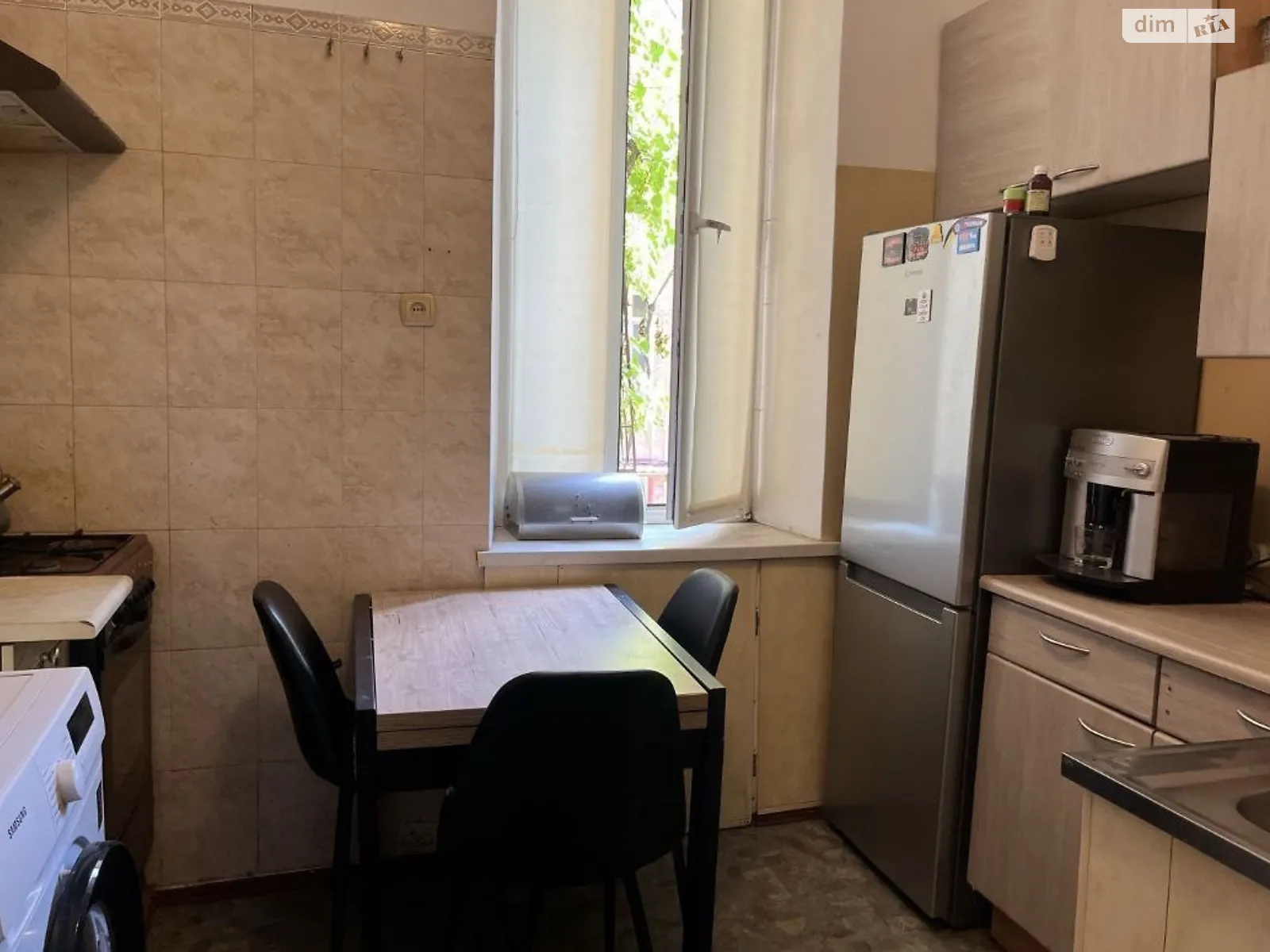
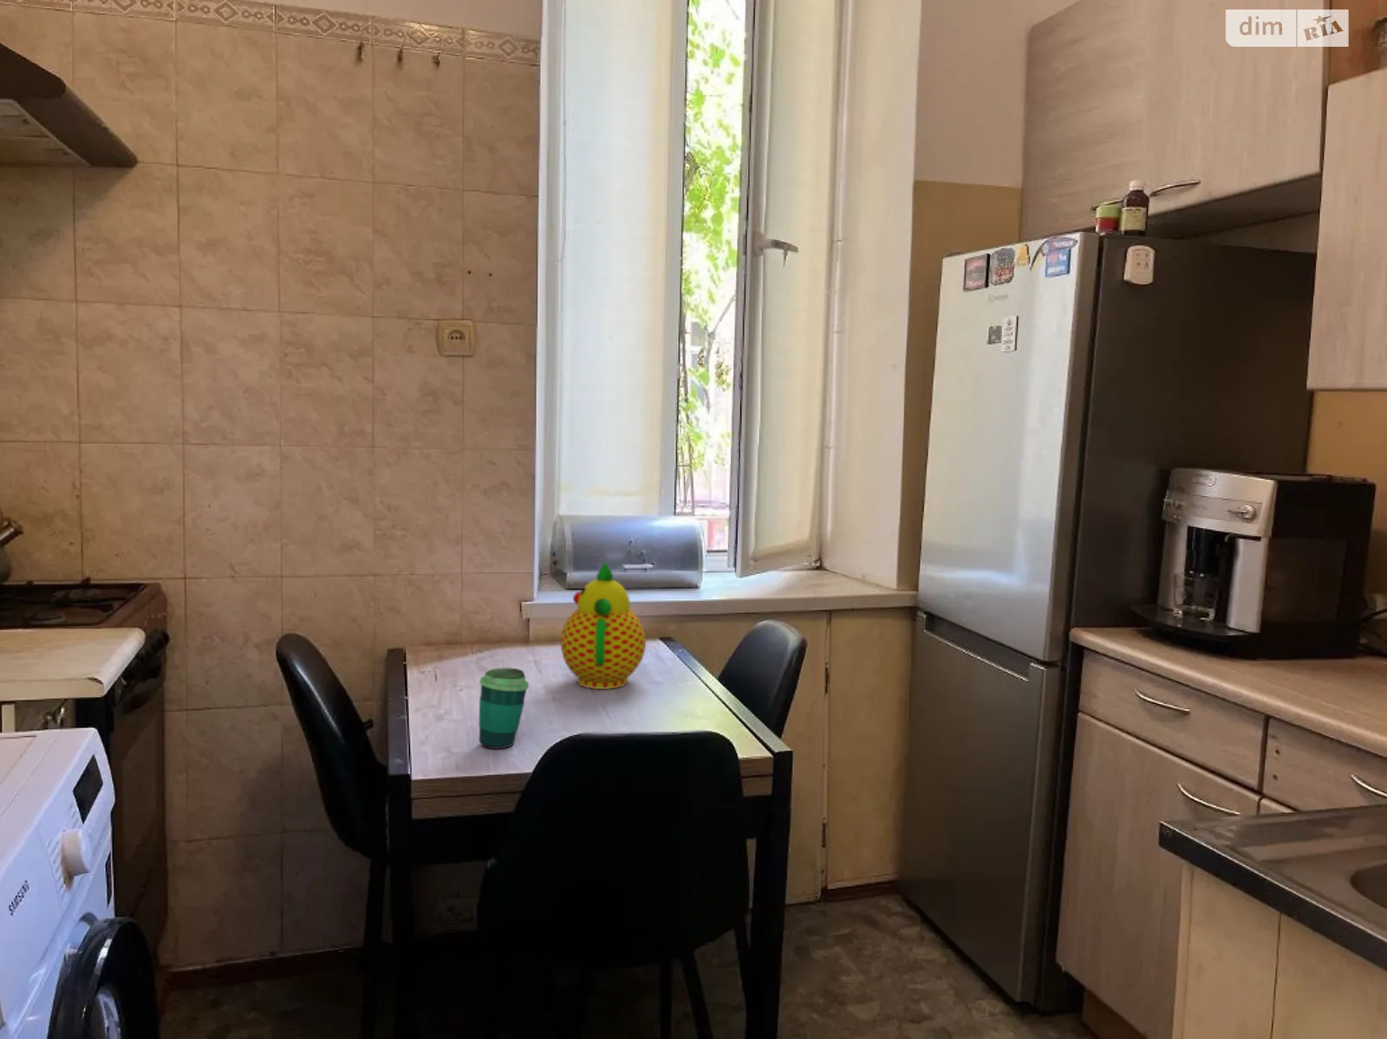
+ cup [477,667,530,750]
+ teapot [560,560,647,690]
